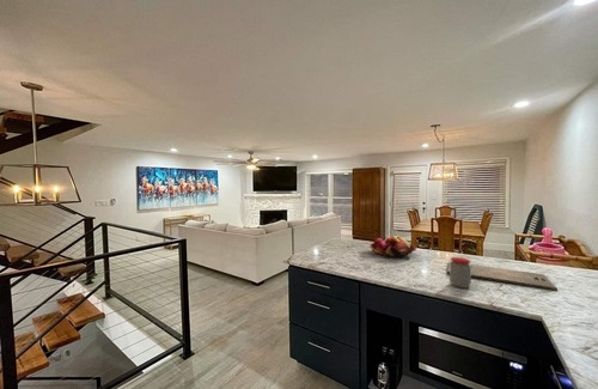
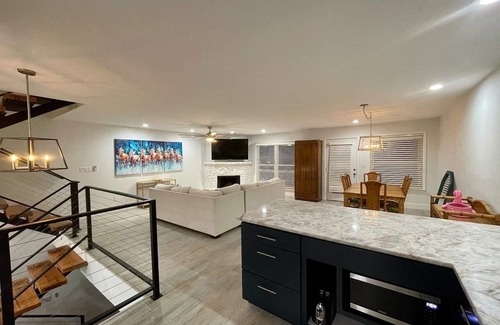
- jar [448,256,472,290]
- cutting board [446,260,559,292]
- fruit basket [368,235,417,259]
